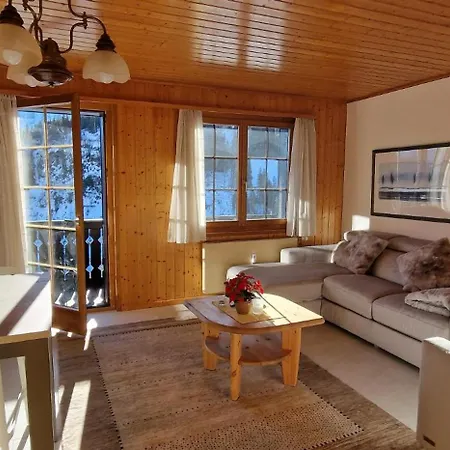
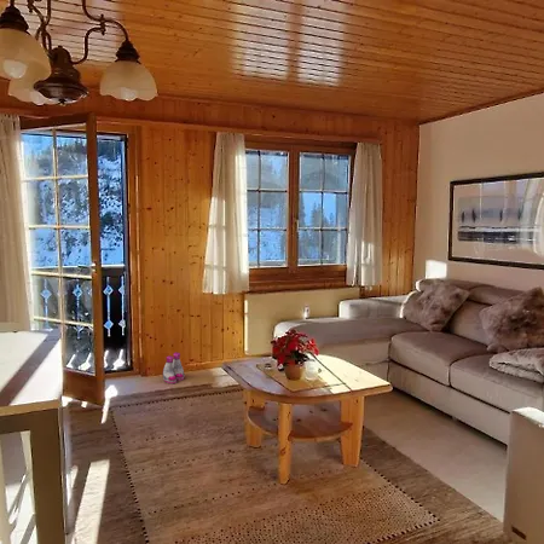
+ boots [162,351,186,386]
